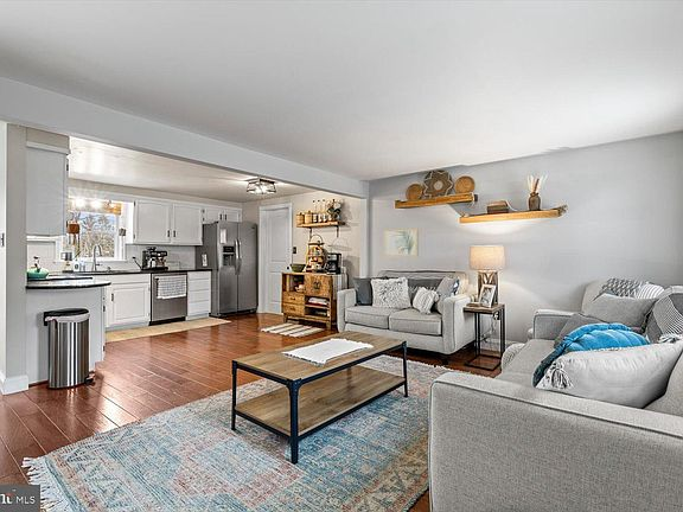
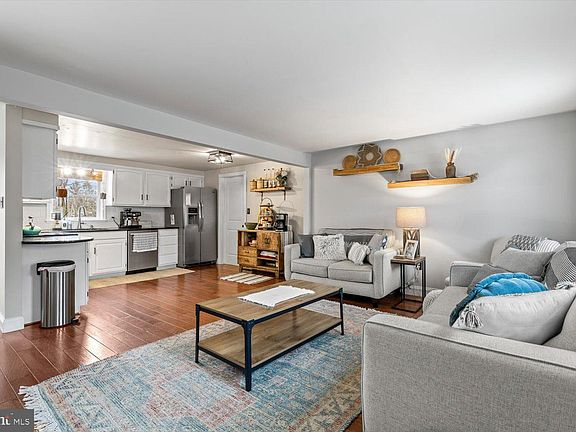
- wall art [383,228,420,258]
